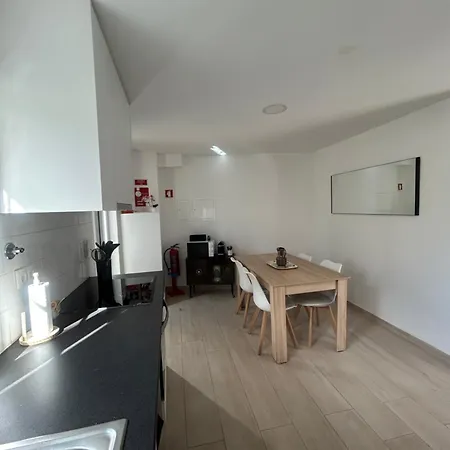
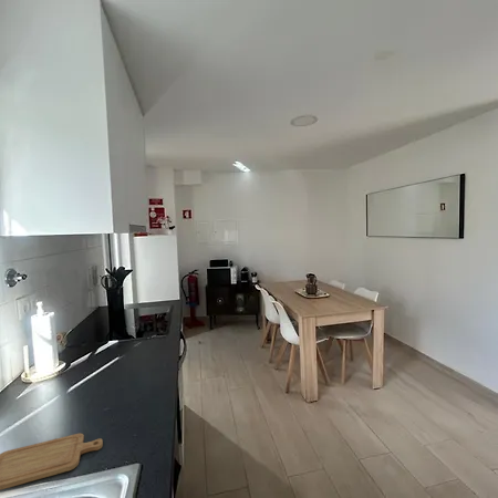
+ chopping board [0,433,104,491]
